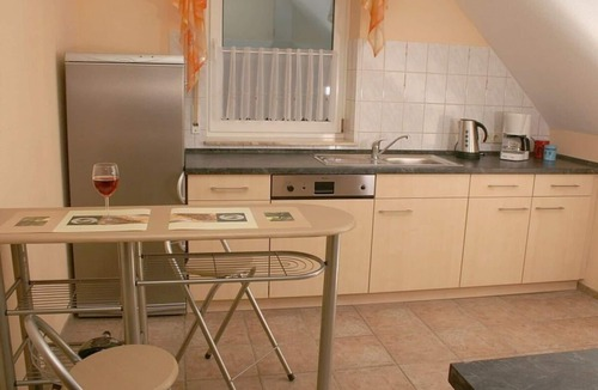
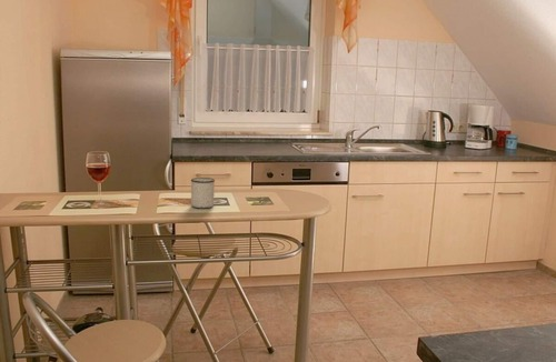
+ mug [190,177,216,209]
